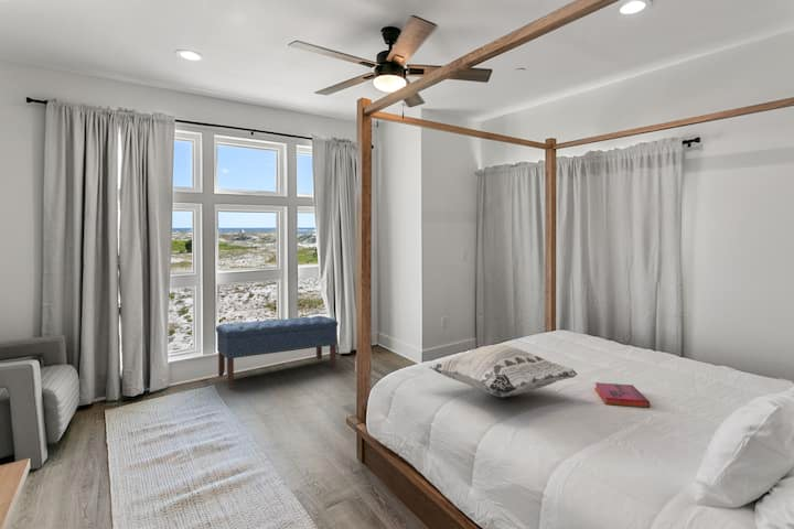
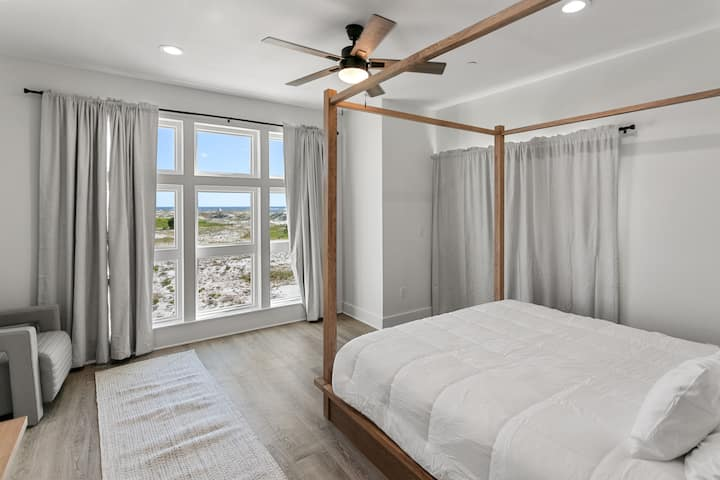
- decorative pillow [428,344,579,398]
- bench [215,315,339,387]
- hardback book [593,381,651,409]
